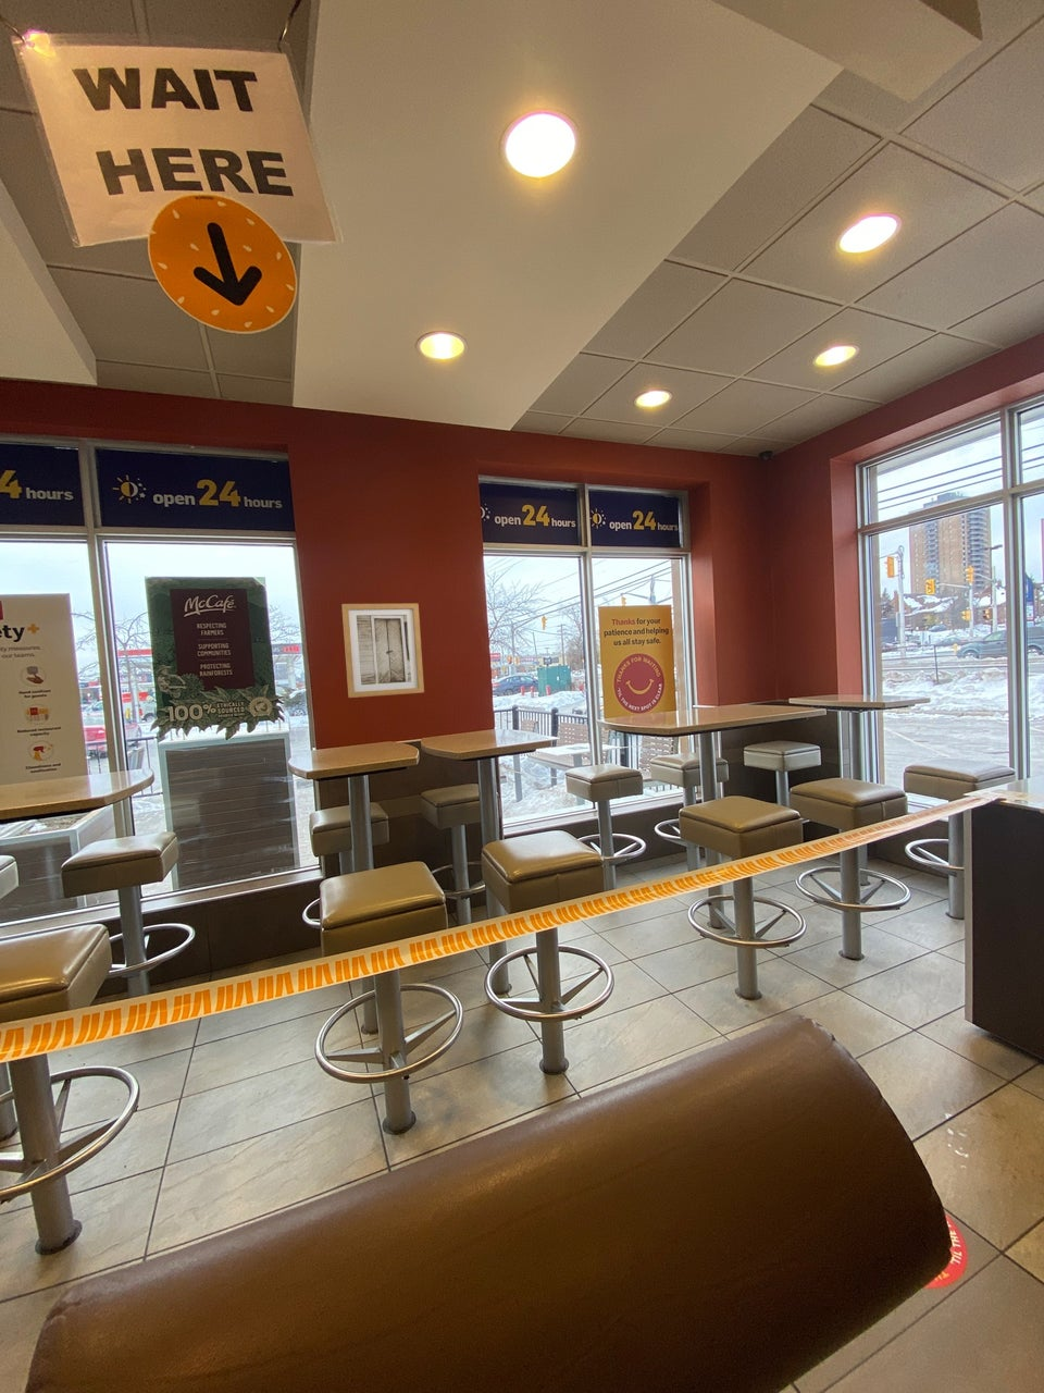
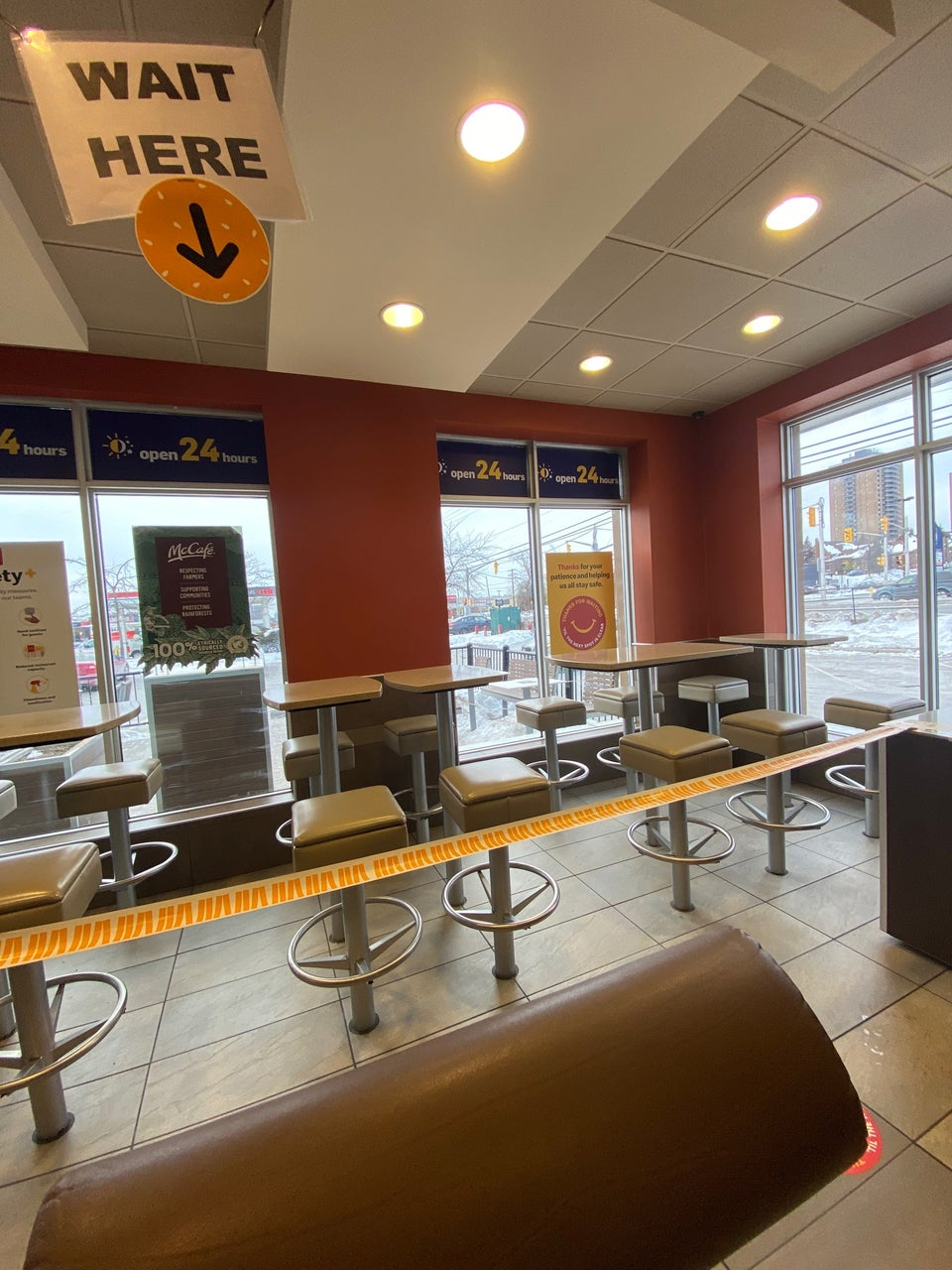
- wall art [340,602,425,699]
